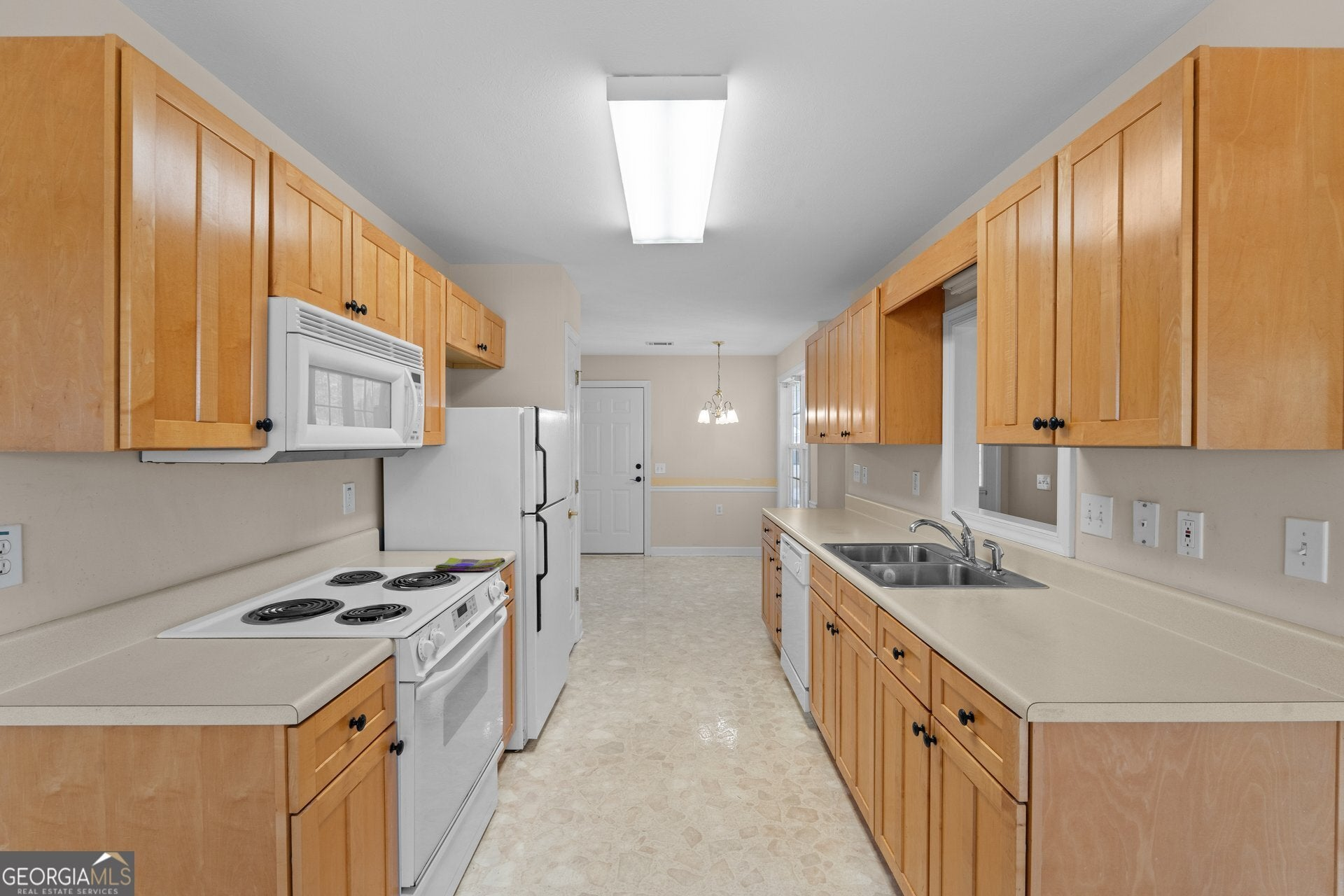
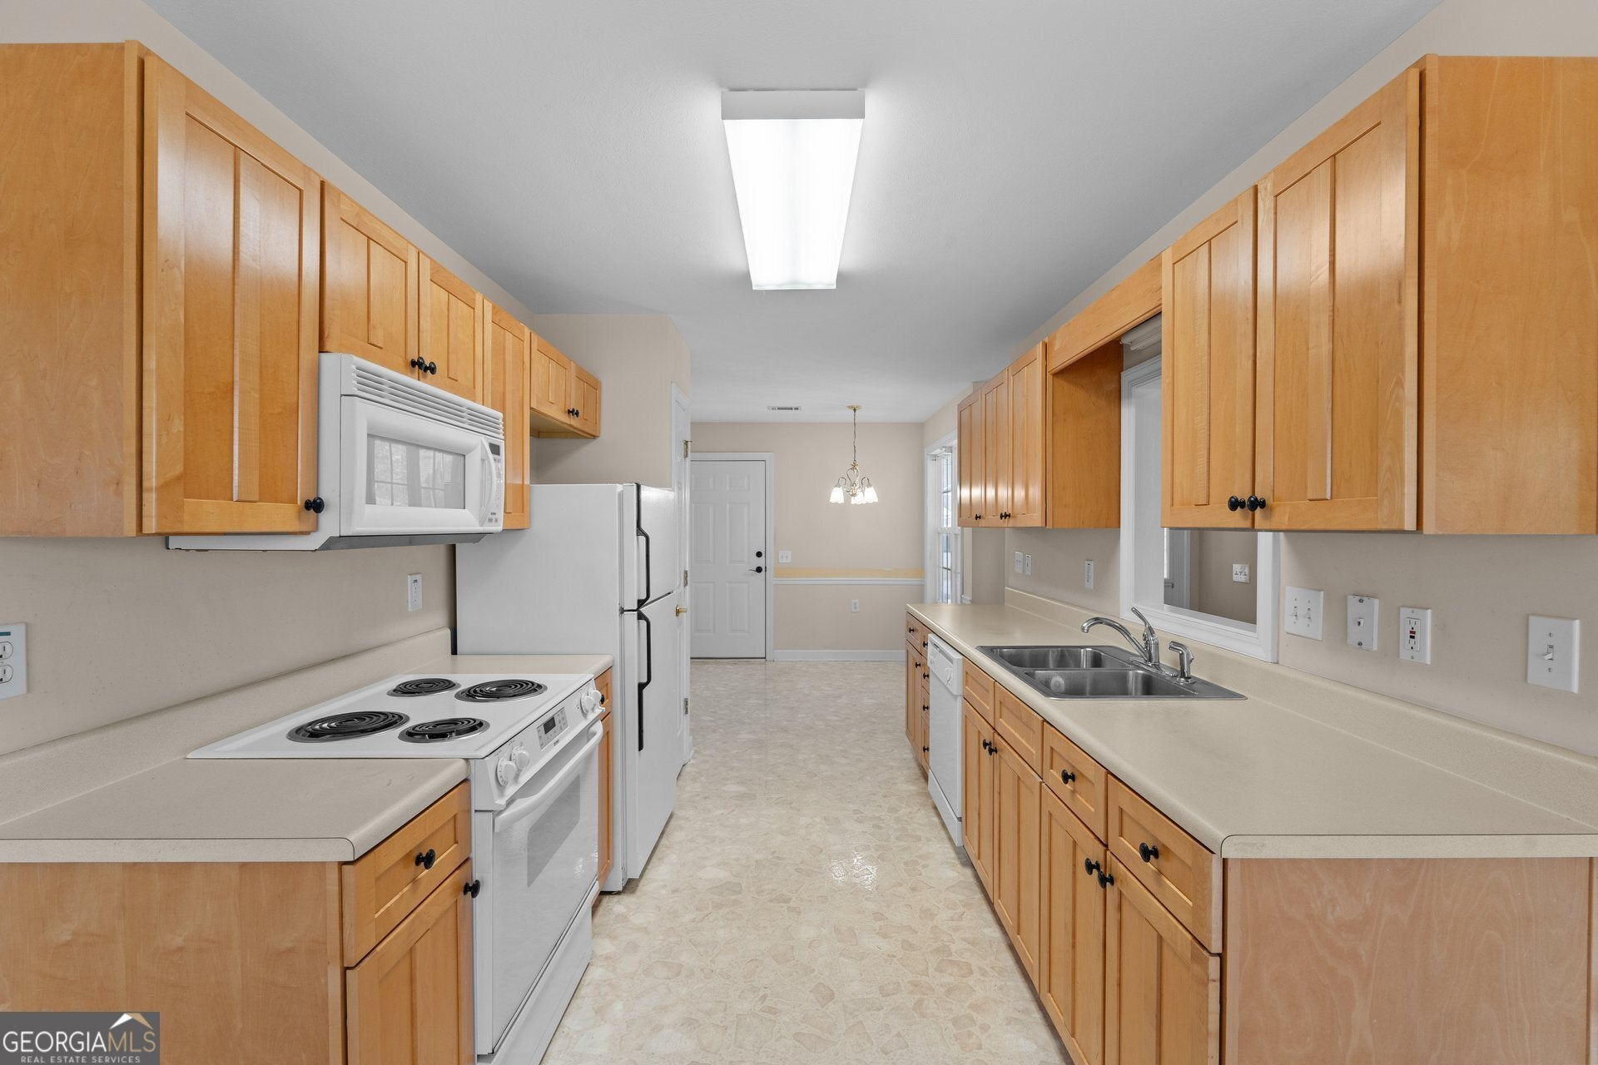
- dish towel [433,557,506,571]
